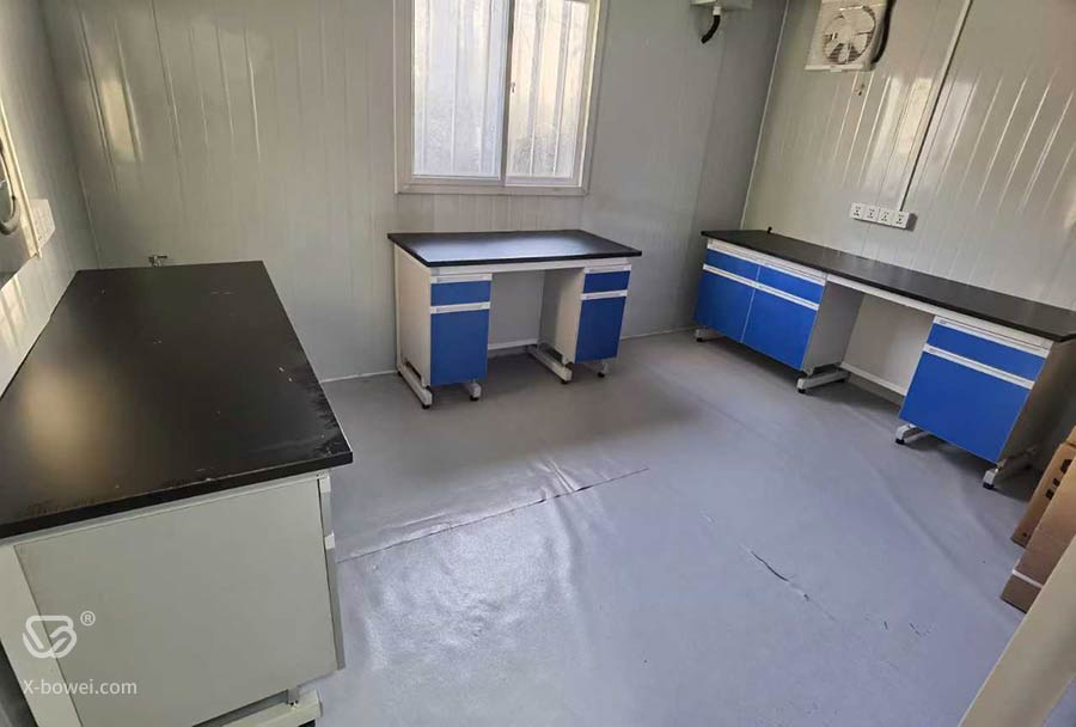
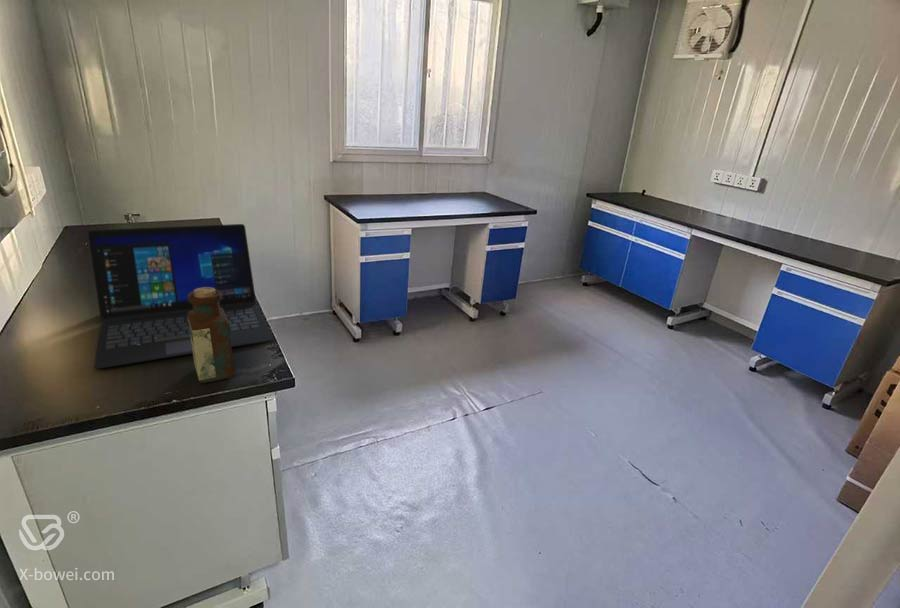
+ laptop [87,223,275,370]
+ bottle [187,287,235,384]
